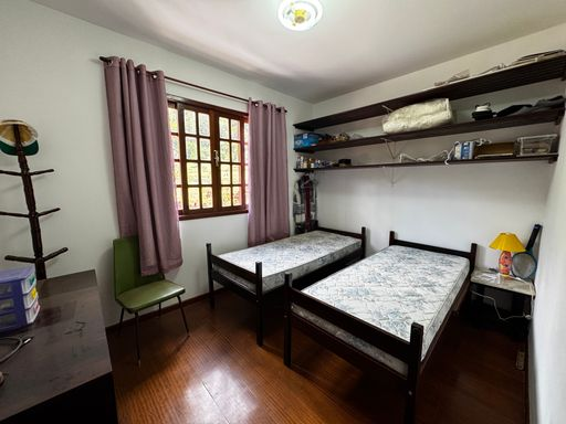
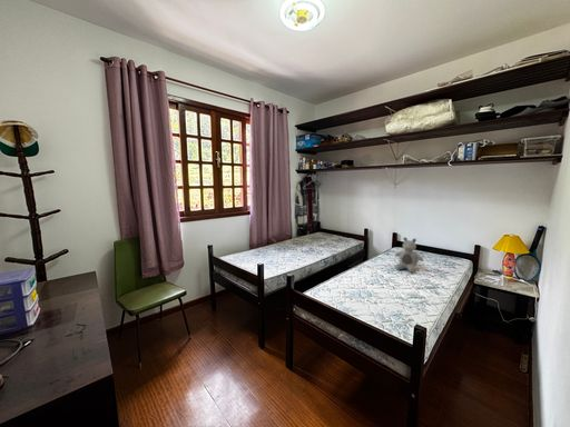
+ teddy bear [394,236,424,274]
